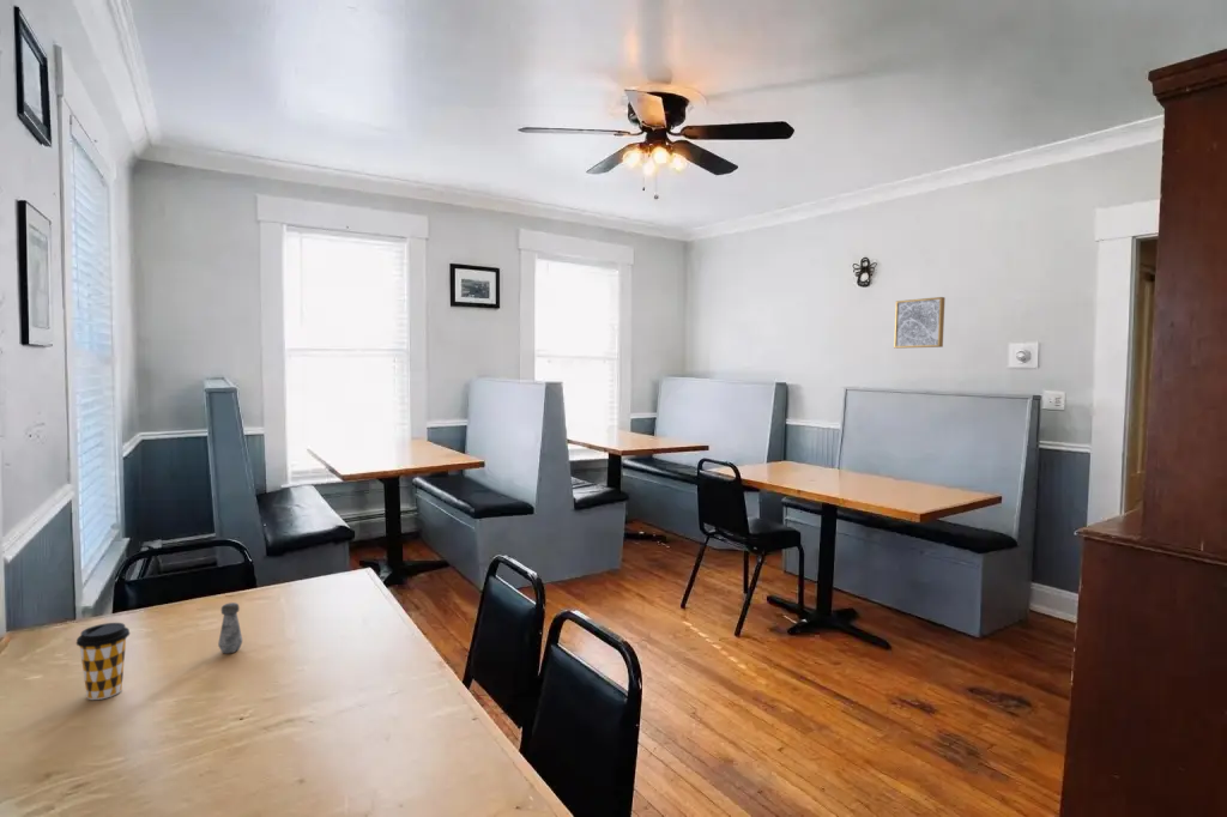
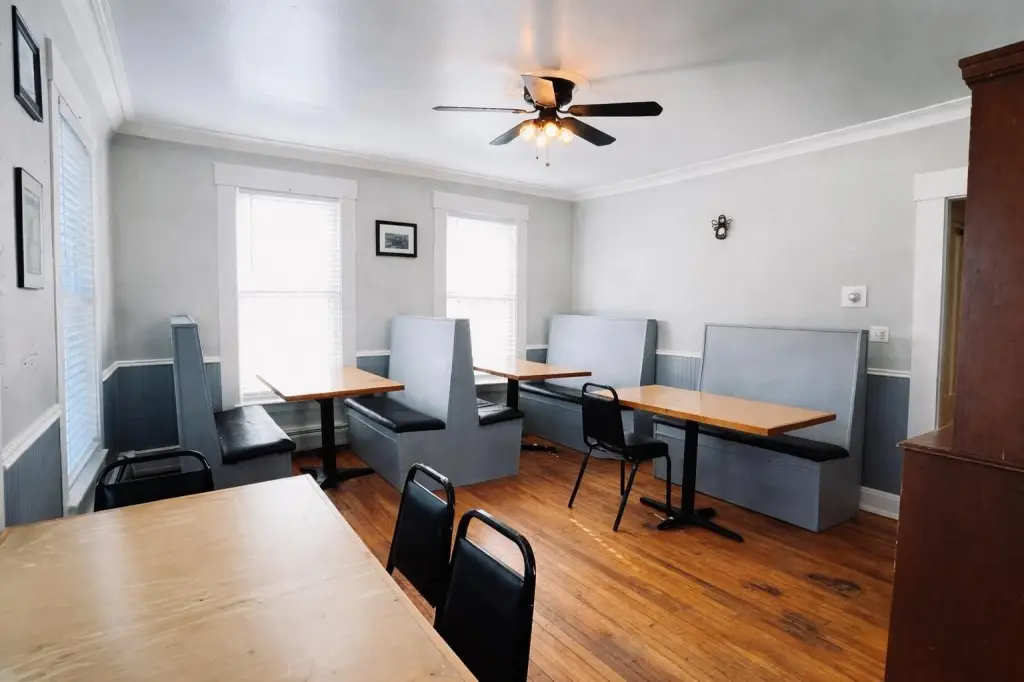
- salt shaker [217,601,243,655]
- coffee cup [75,622,131,701]
- wall art [893,296,947,350]
